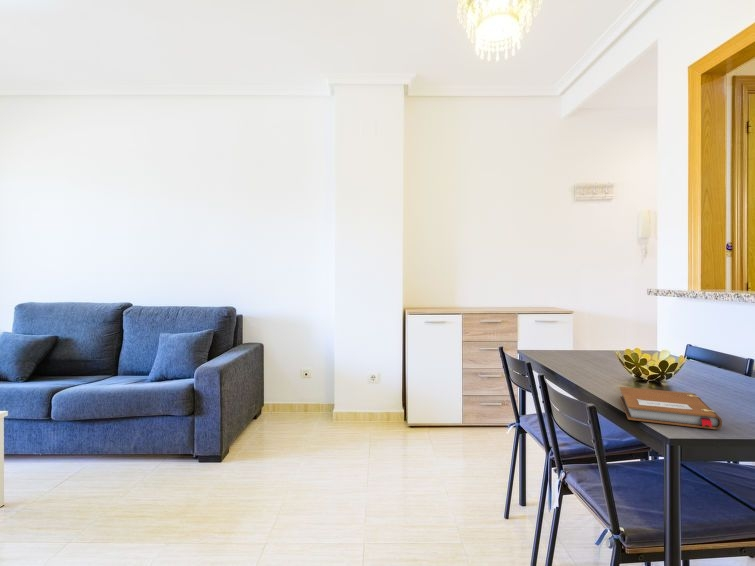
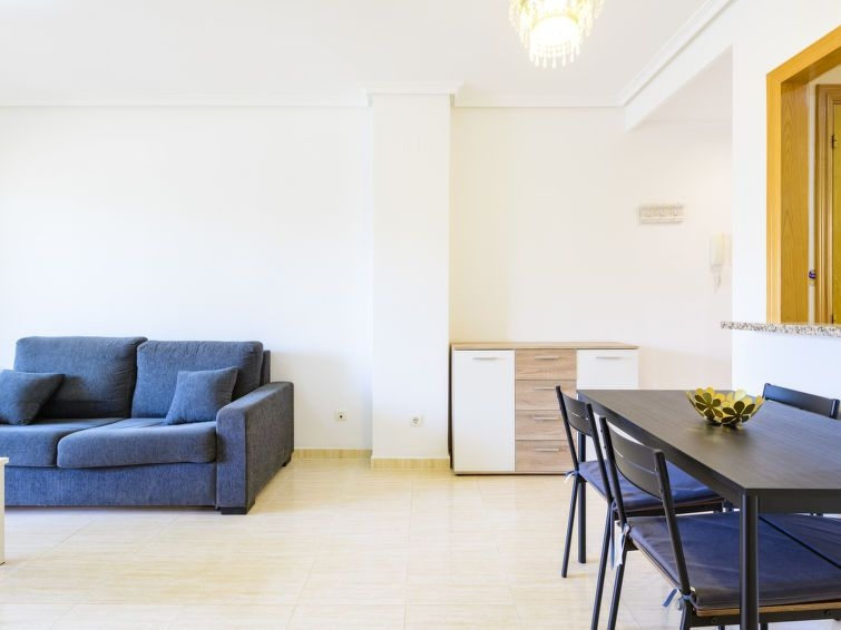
- notebook [619,386,723,430]
